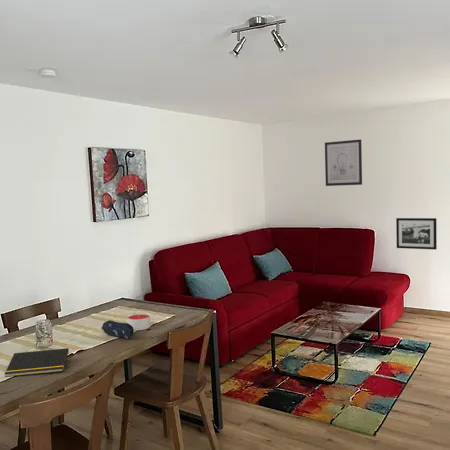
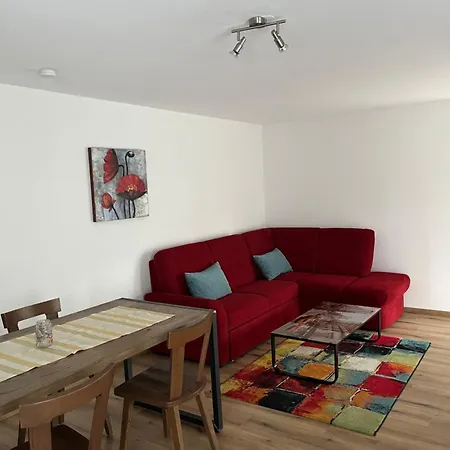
- notepad [3,347,70,378]
- picture frame [395,217,438,251]
- wall art [324,138,363,187]
- pencil case [100,319,135,340]
- candle [127,312,152,331]
